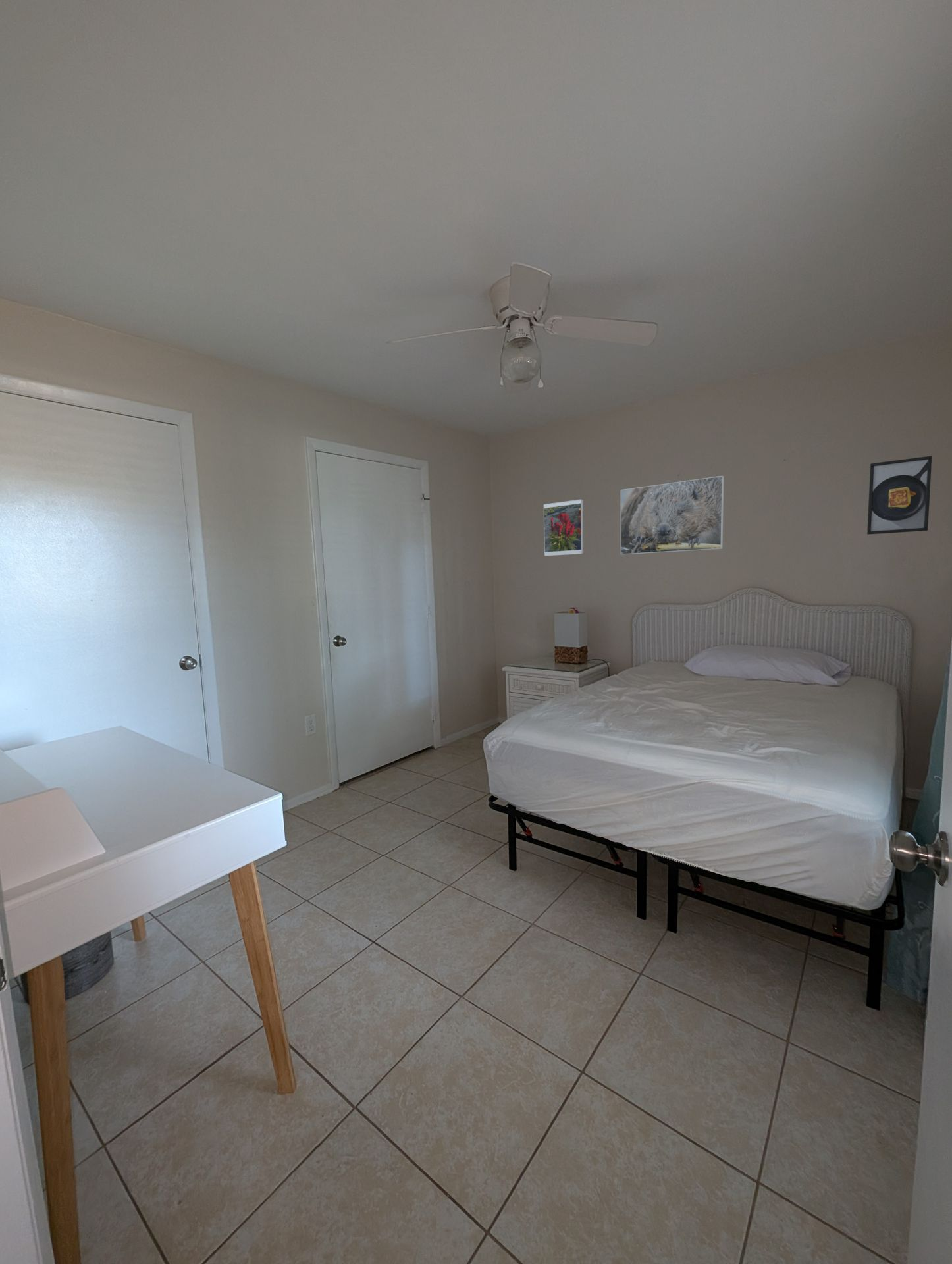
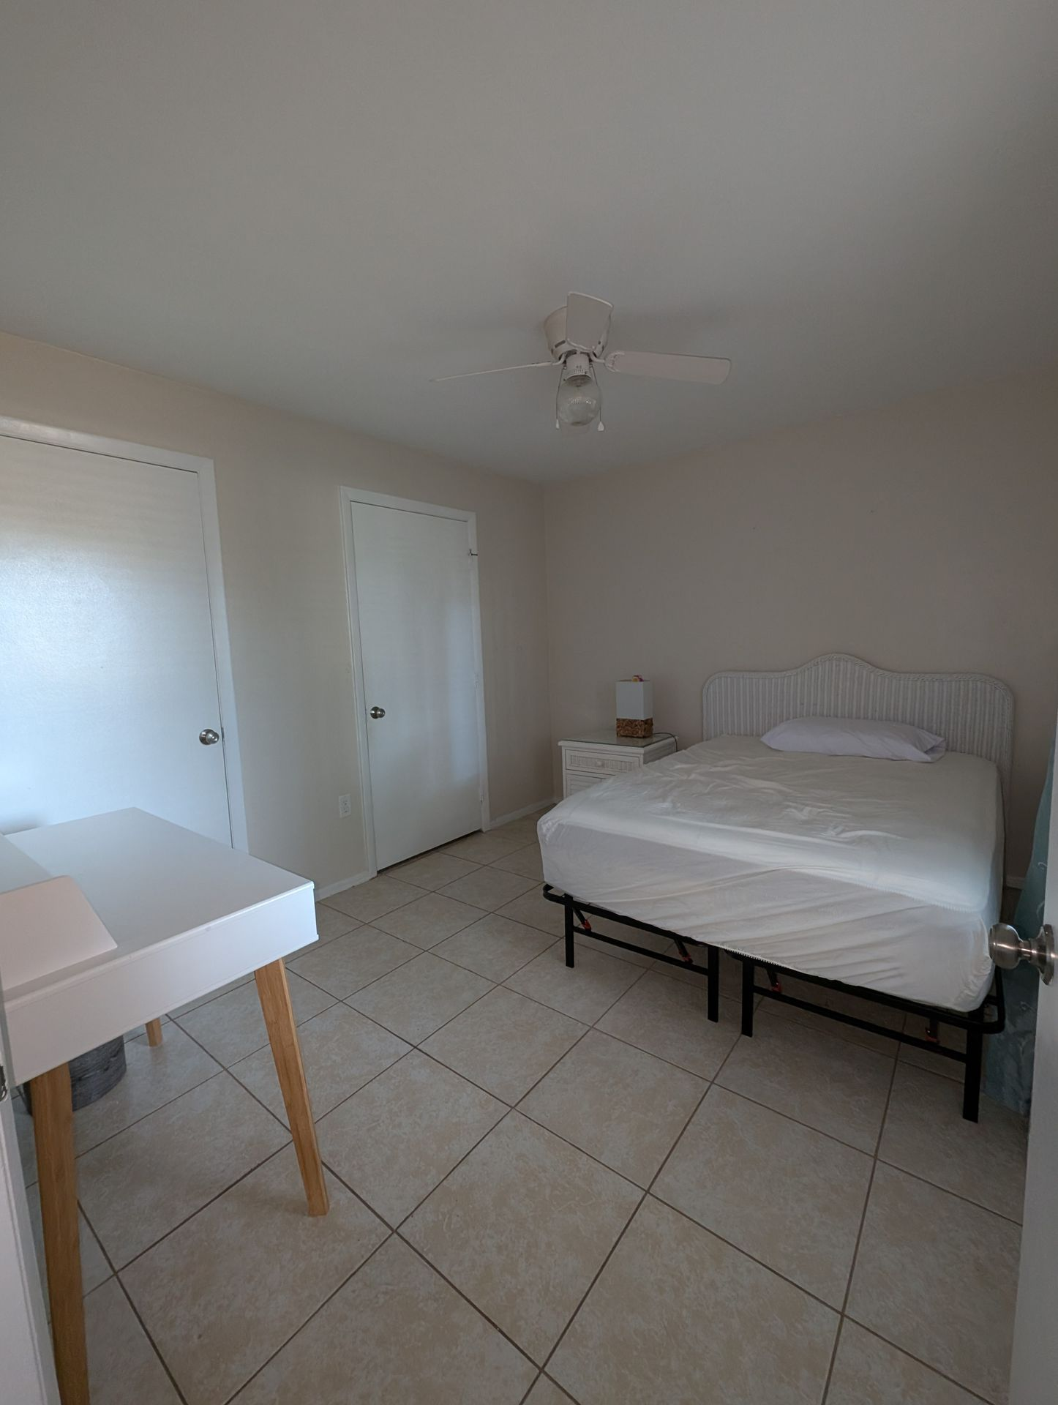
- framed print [866,455,933,535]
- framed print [620,475,724,555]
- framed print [543,498,585,557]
